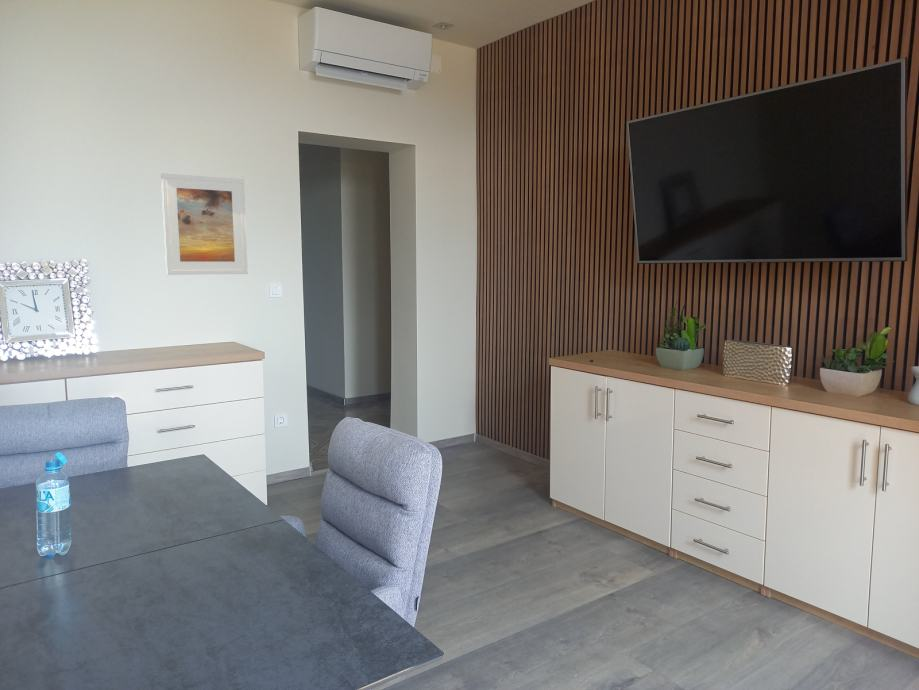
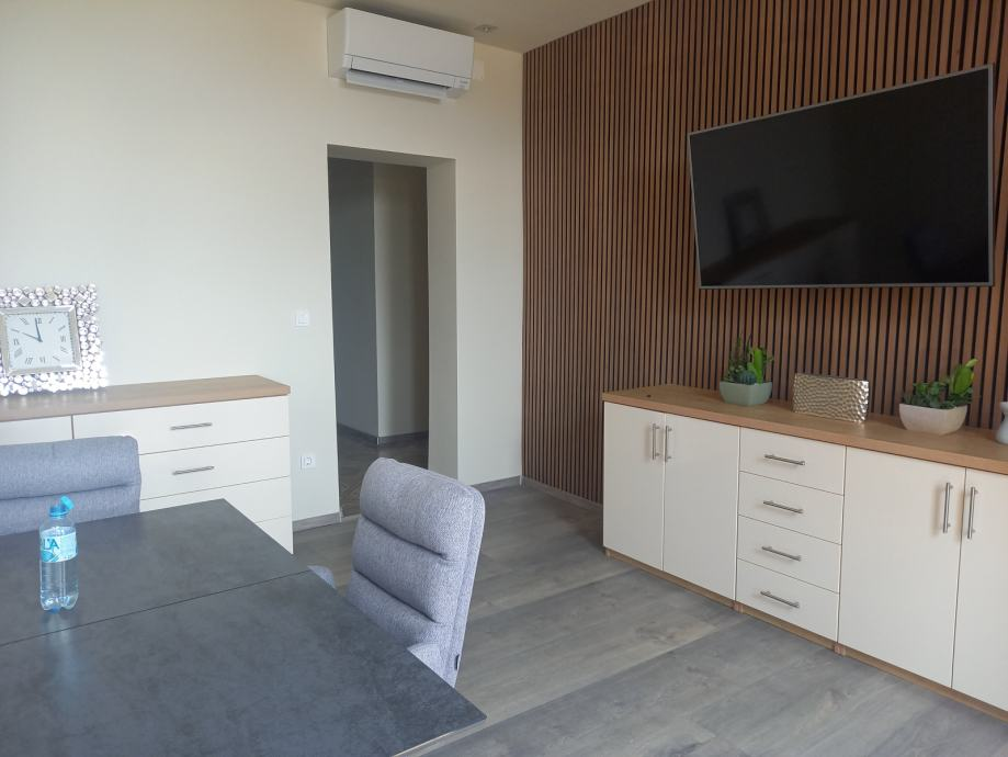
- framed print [160,172,249,276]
